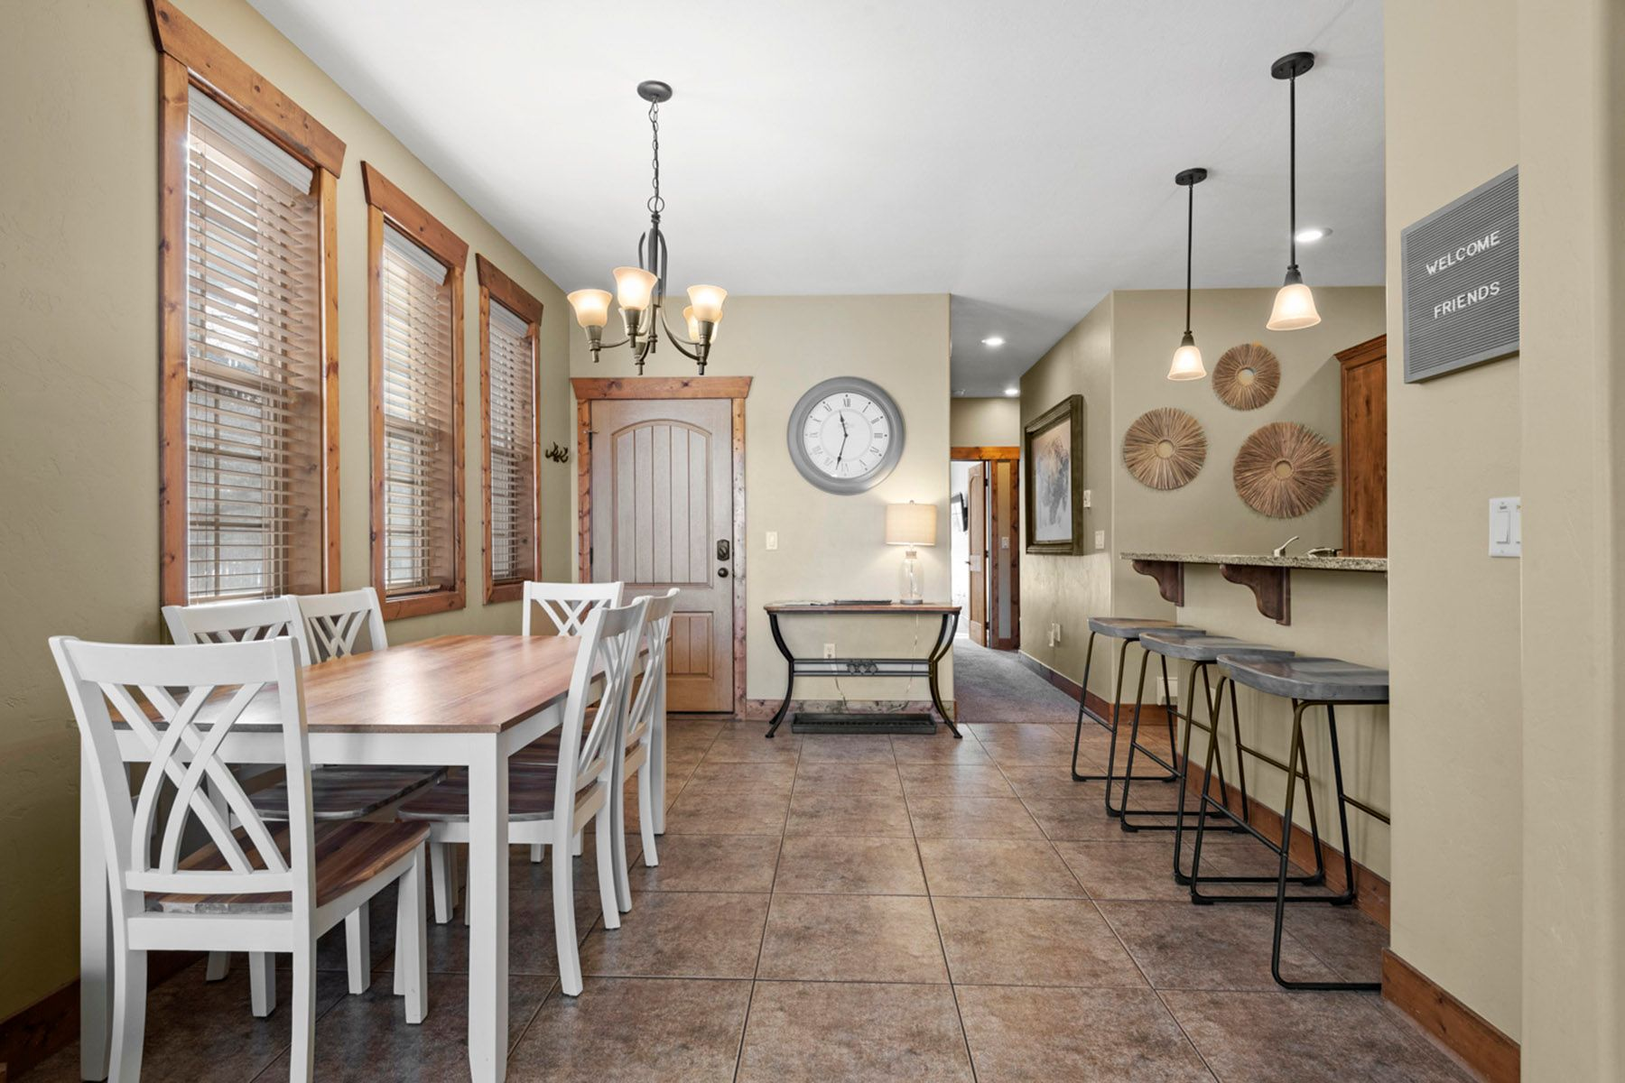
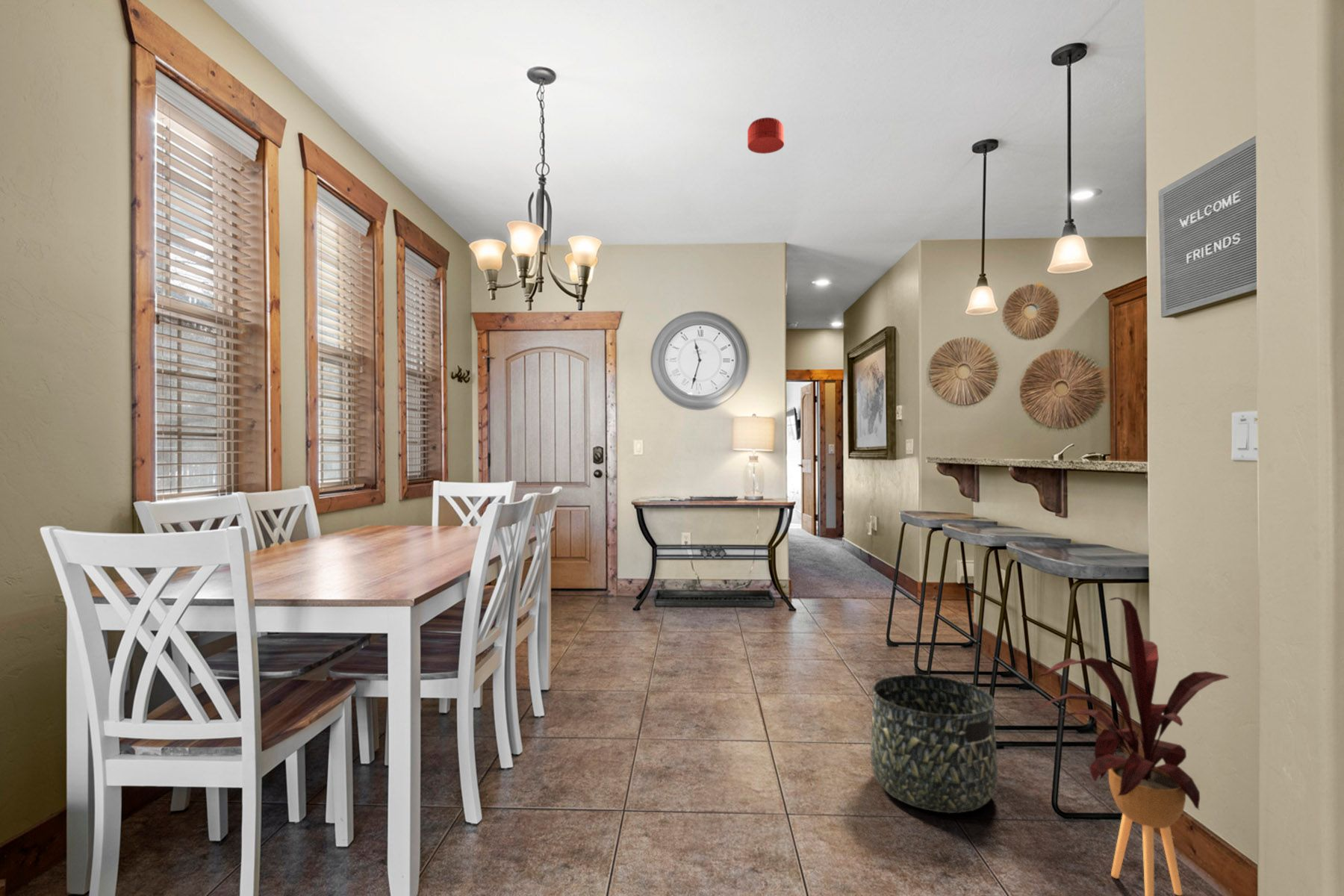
+ smoke detector [747,116,785,155]
+ basket [870,673,998,814]
+ house plant [1029,597,1230,896]
